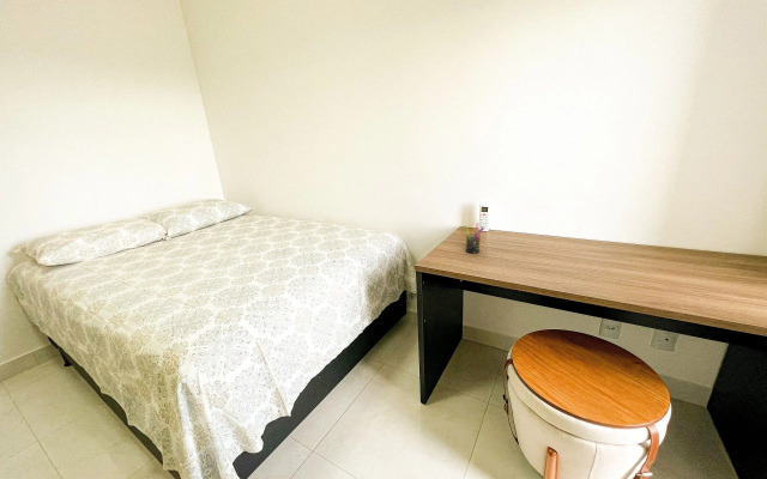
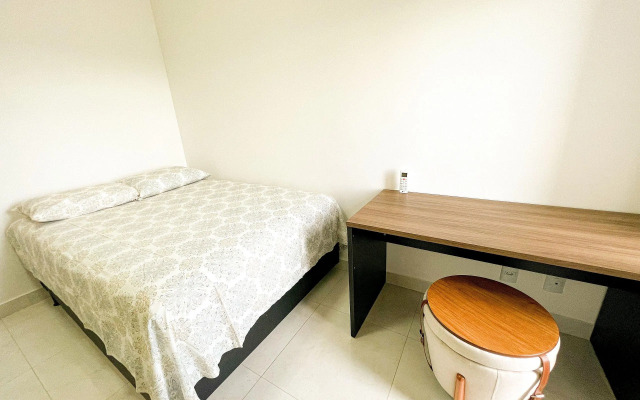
- pen holder [464,222,485,255]
